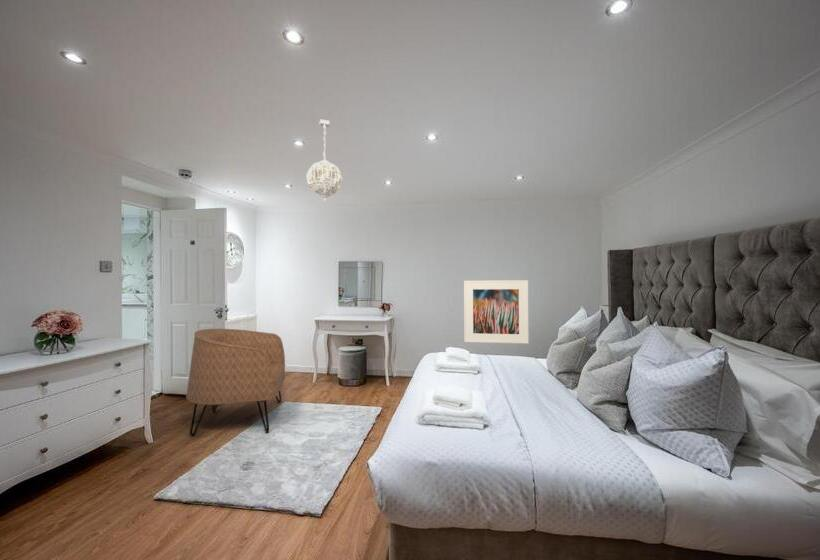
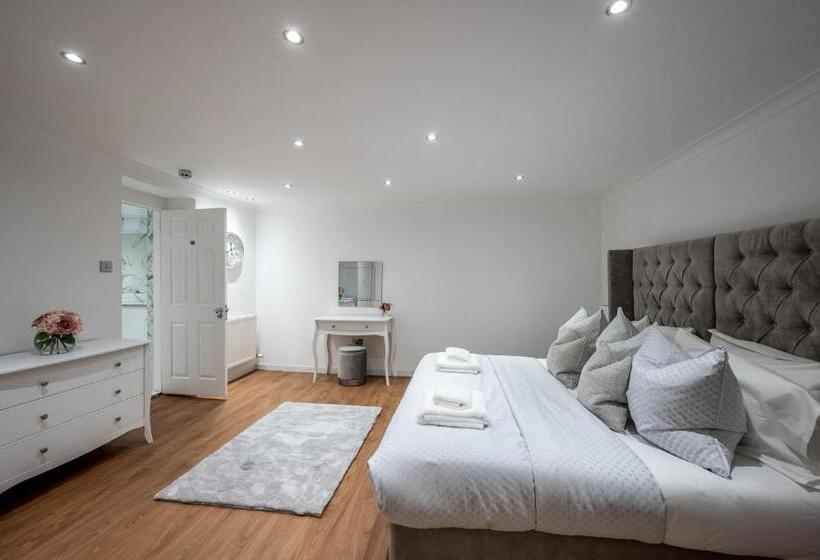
- armchair [185,328,286,437]
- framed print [463,279,530,345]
- pendant light [306,119,343,201]
